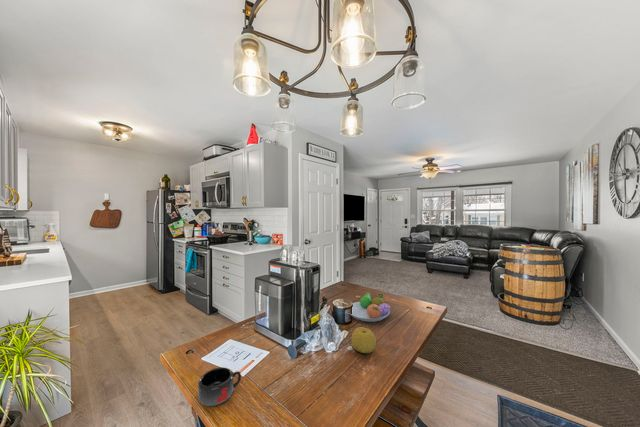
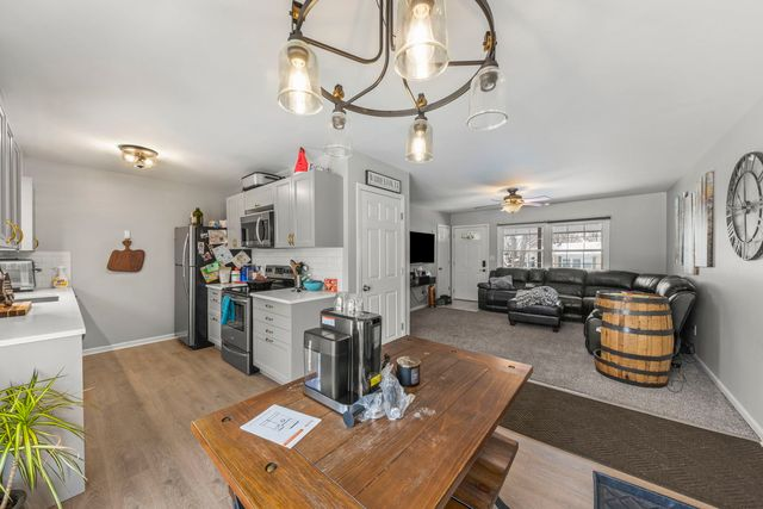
- fruit bowl [350,292,391,323]
- fruit [350,326,377,354]
- mug [197,366,242,407]
